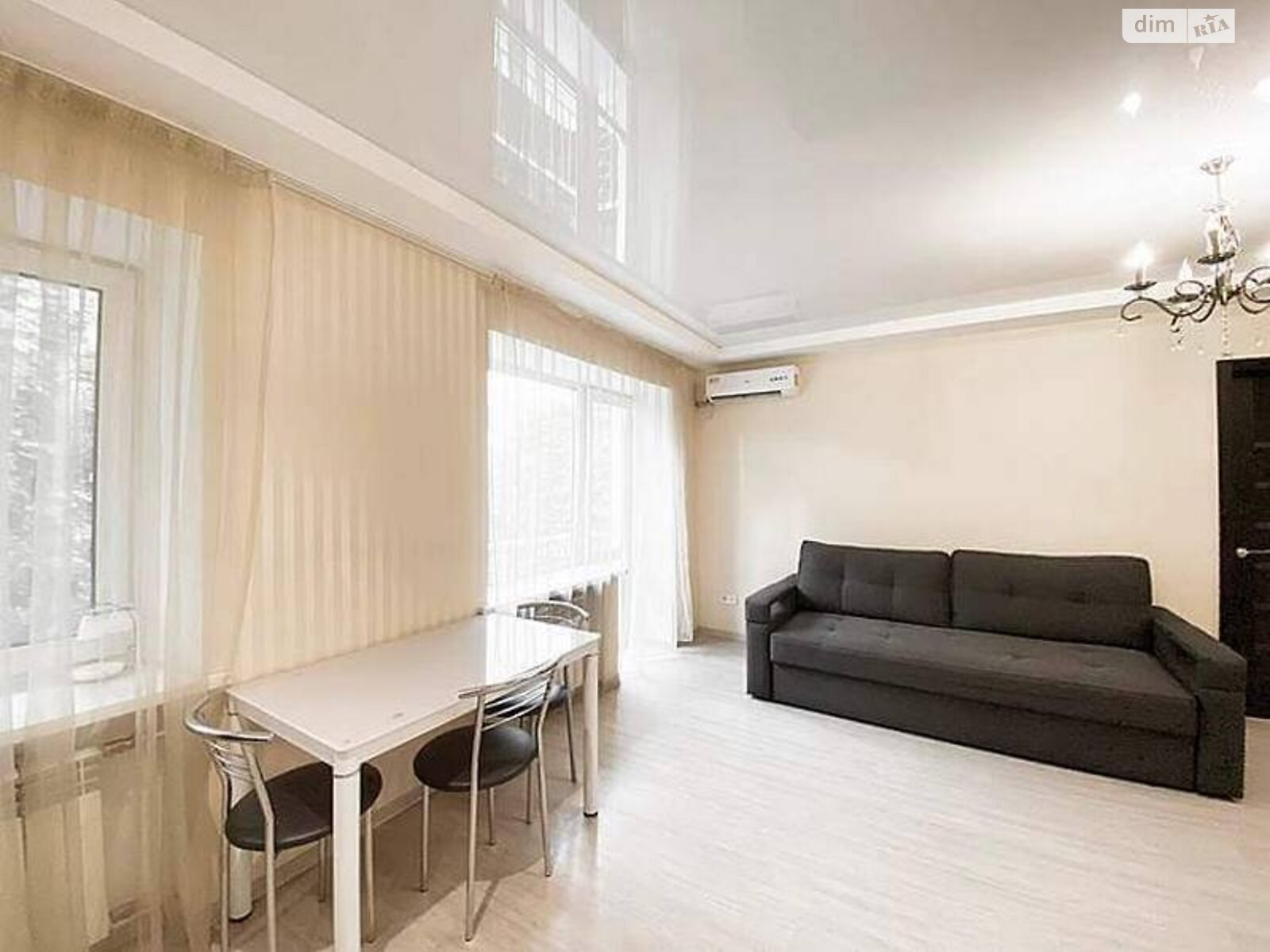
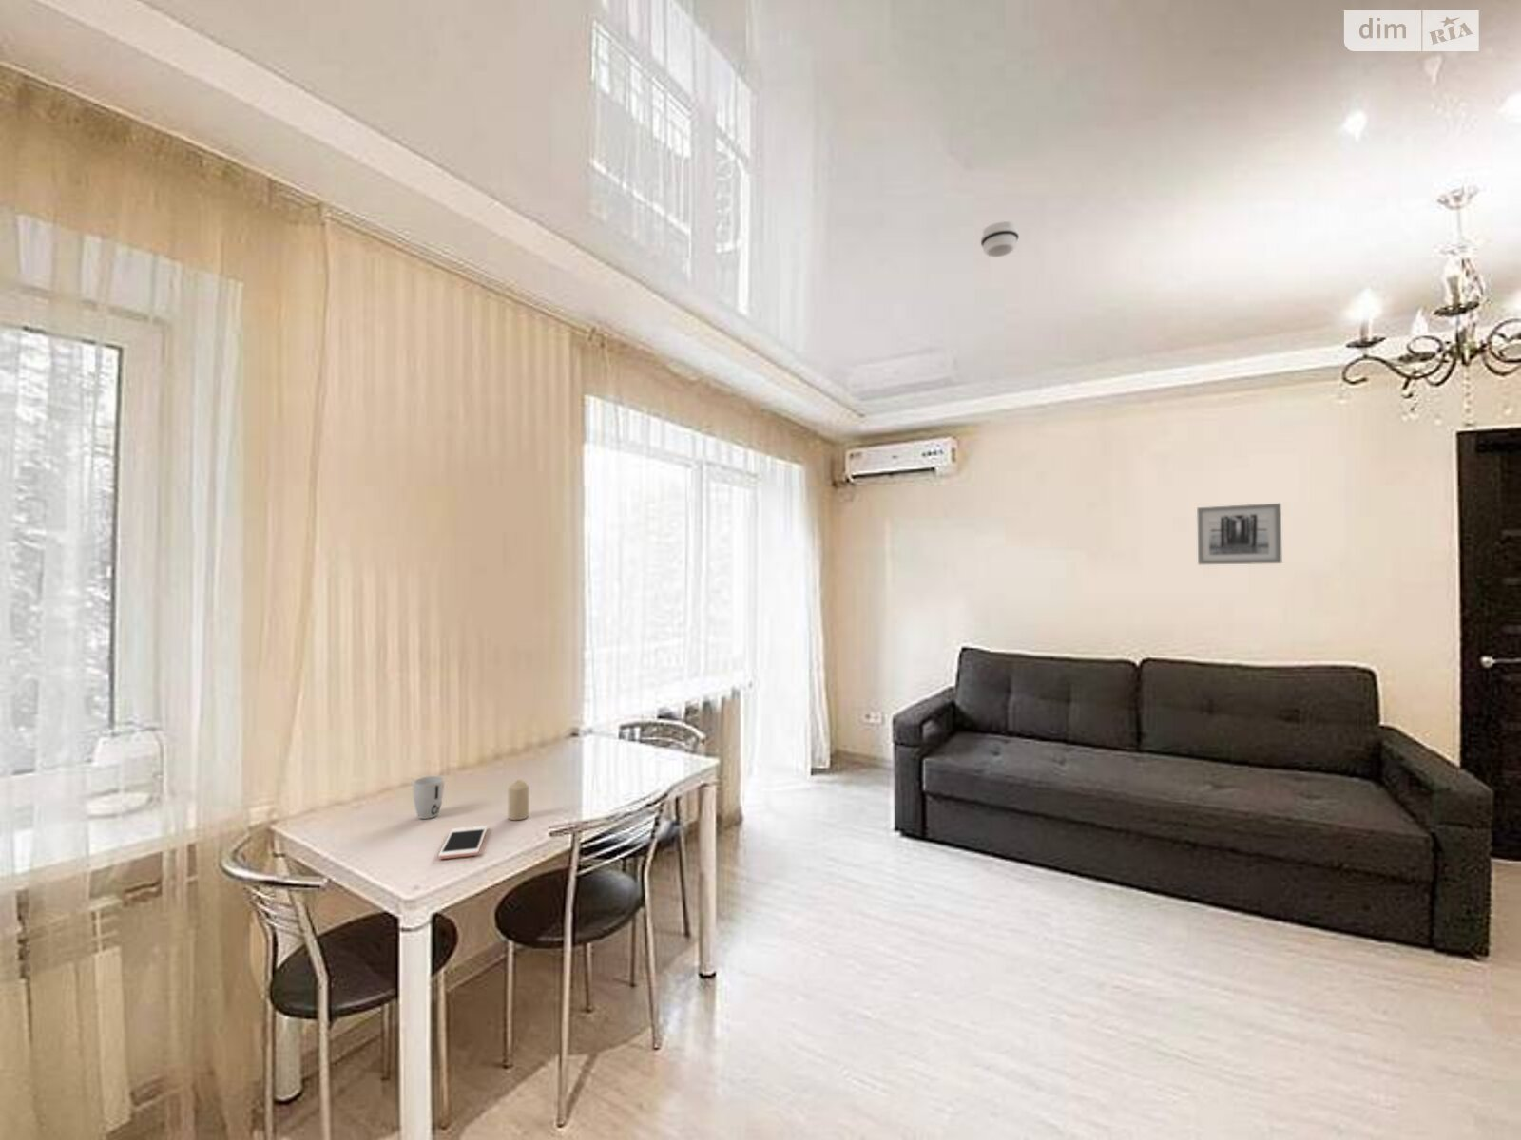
+ smoke detector [980,220,1020,259]
+ cell phone [437,825,489,860]
+ wall art [1196,503,1283,565]
+ candle [508,780,529,820]
+ cup [412,775,444,820]
